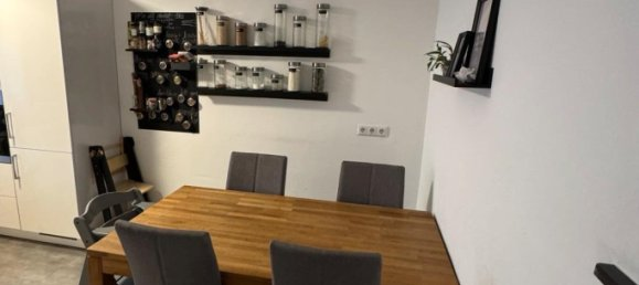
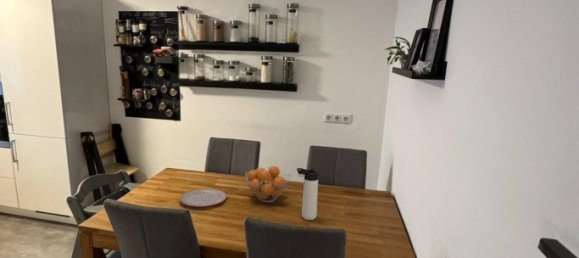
+ plate [179,188,227,208]
+ thermos bottle [296,167,319,221]
+ fruit basket [245,165,292,203]
